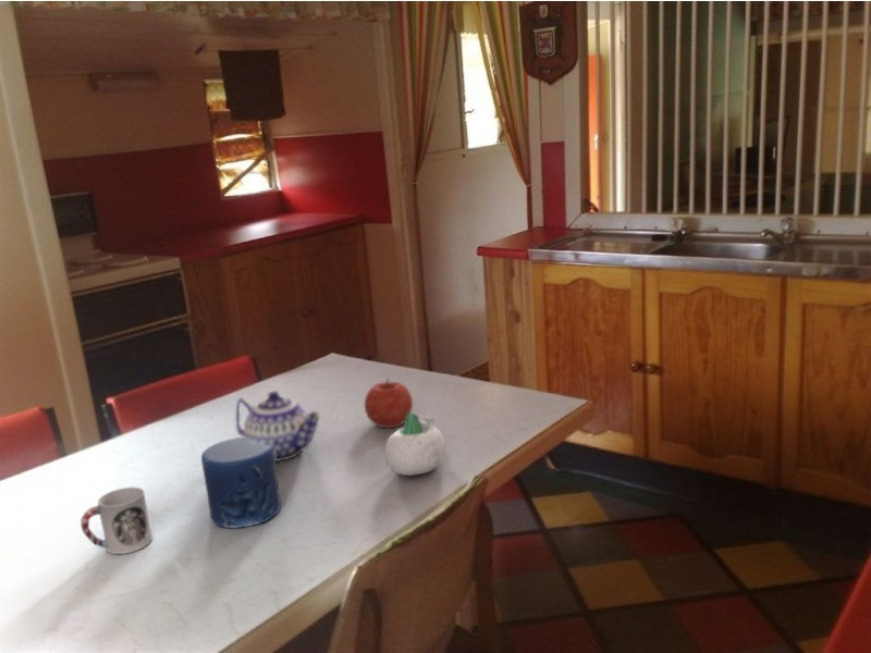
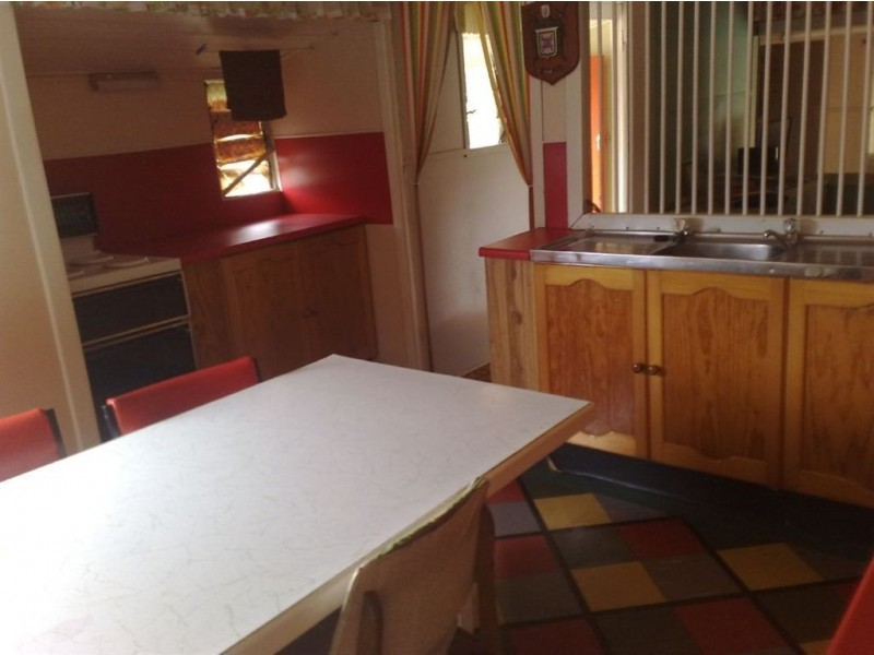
- teapot [235,390,320,463]
- candle [200,436,282,529]
- cup [79,486,154,555]
- succulent planter [383,410,445,477]
- fruit [364,378,414,429]
